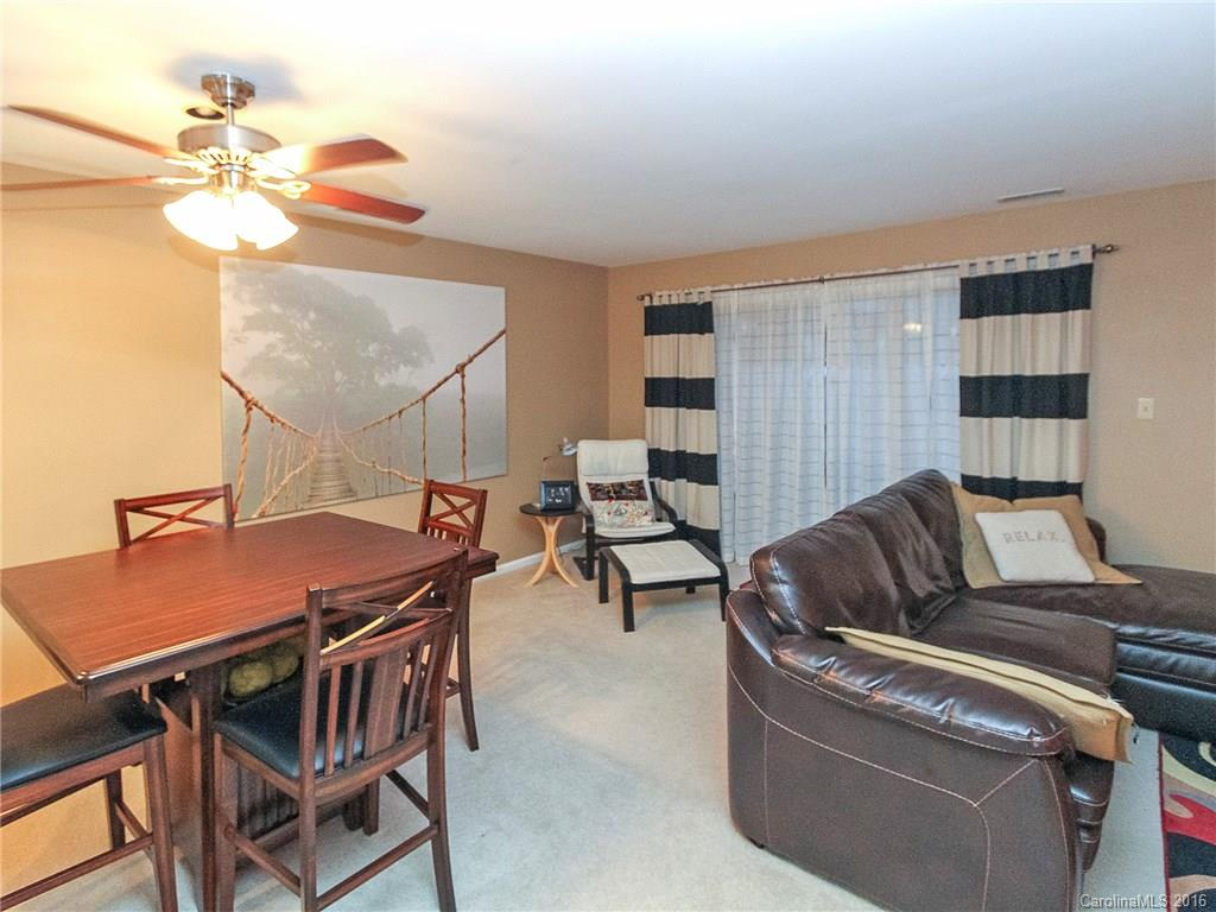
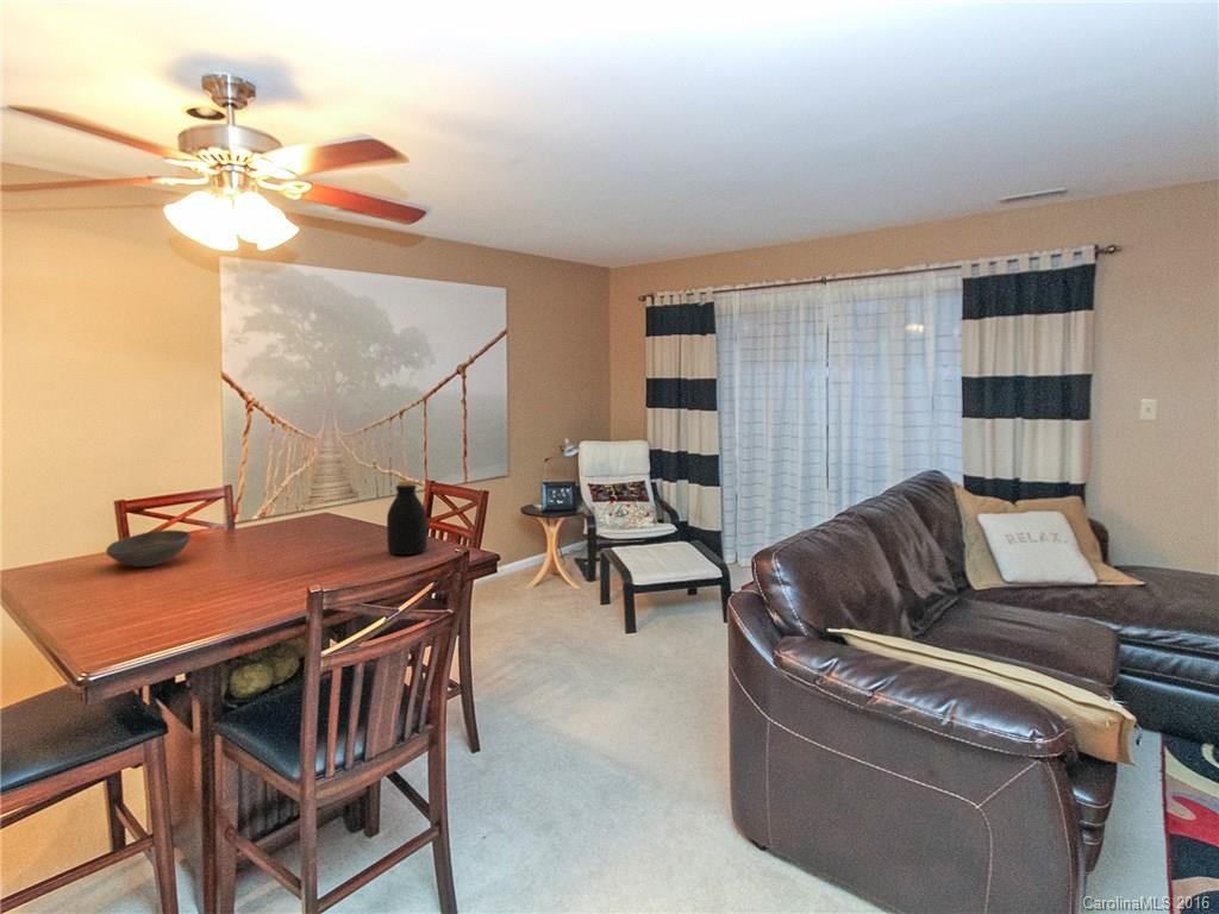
+ bowl [105,528,192,568]
+ bottle [386,480,429,556]
